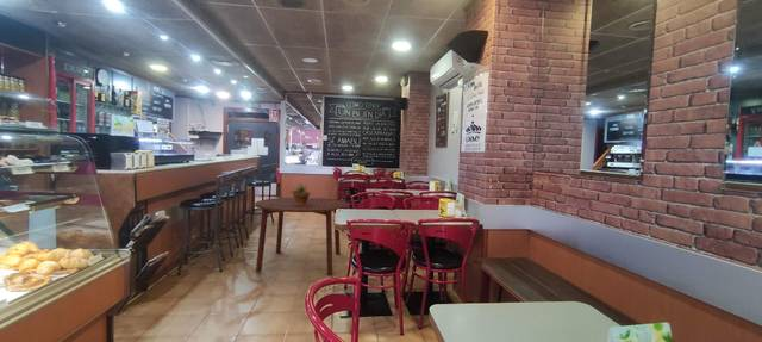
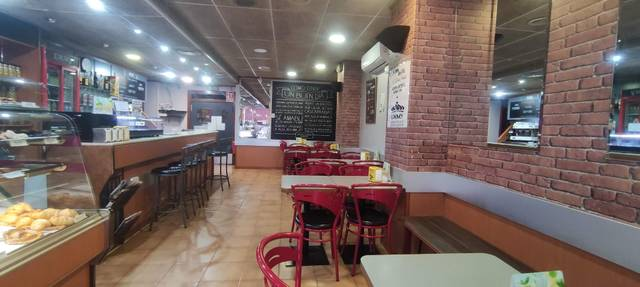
- dining table [254,197,351,276]
- potted plant [289,182,312,205]
